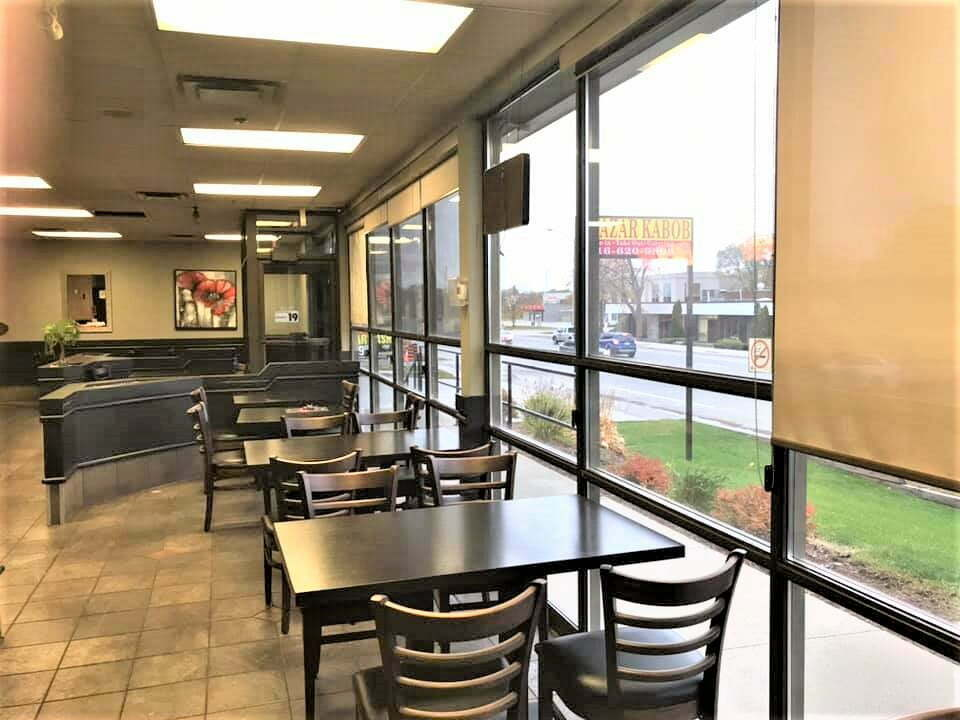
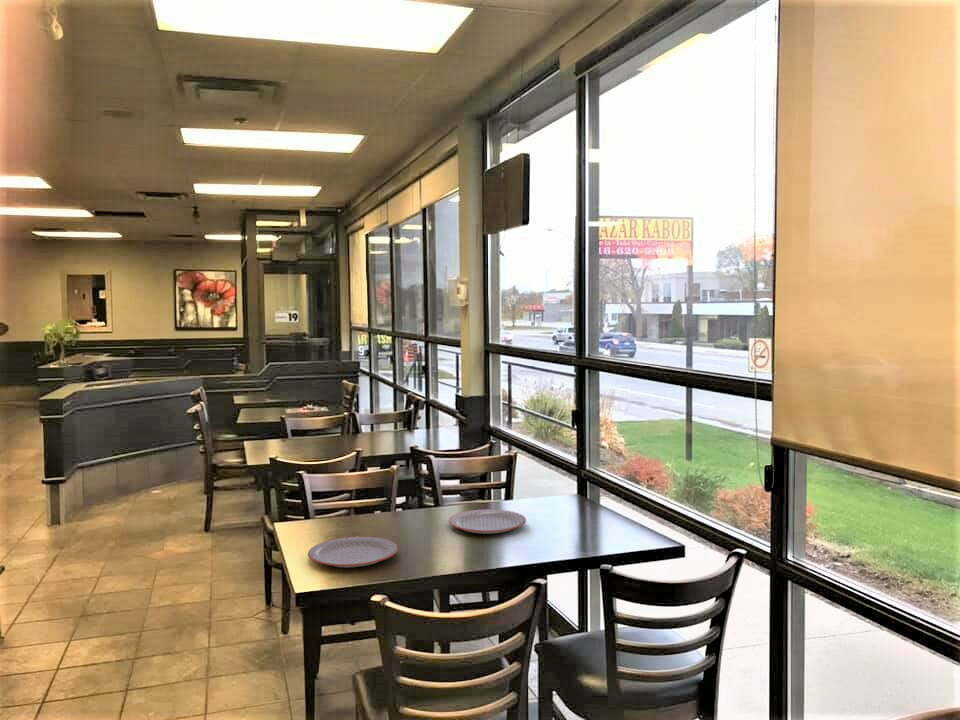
+ plate [307,536,399,568]
+ plate [448,508,527,535]
